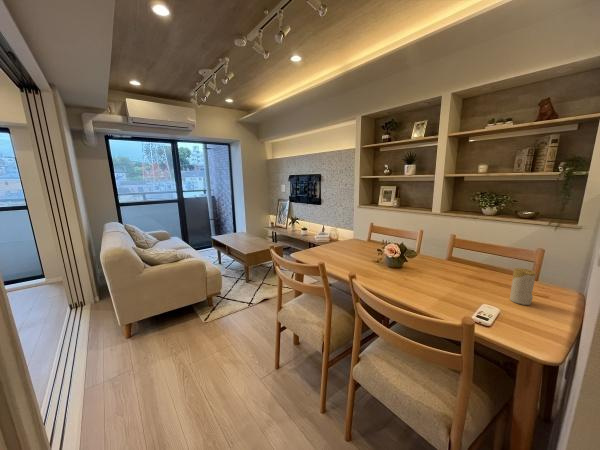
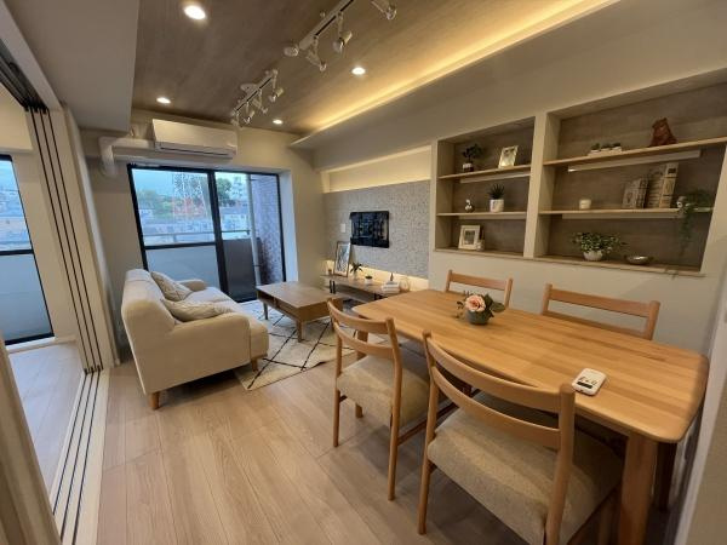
- candle [509,267,537,306]
